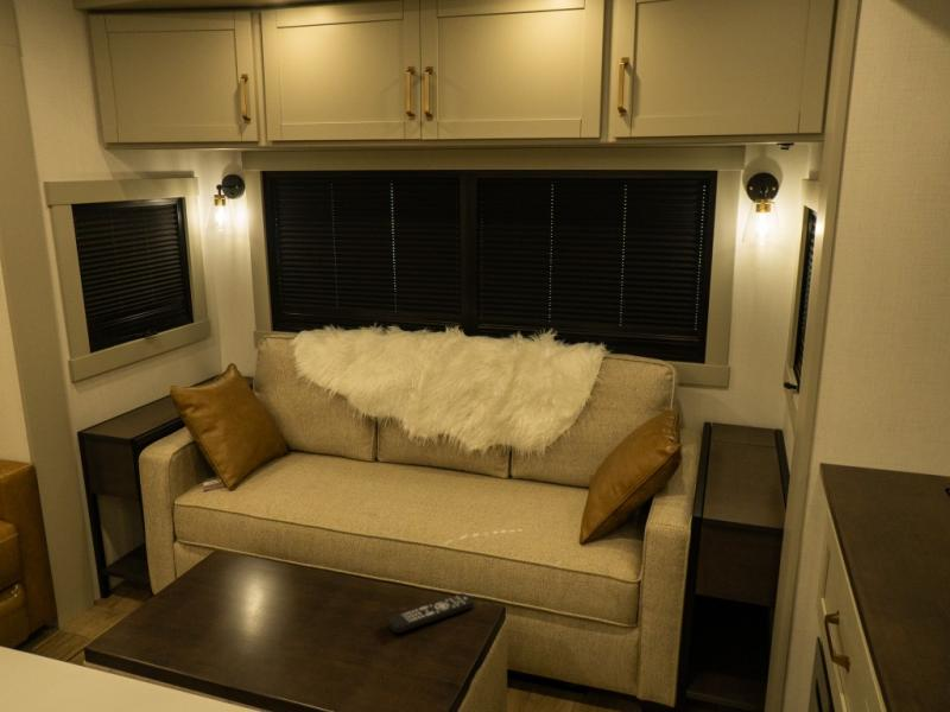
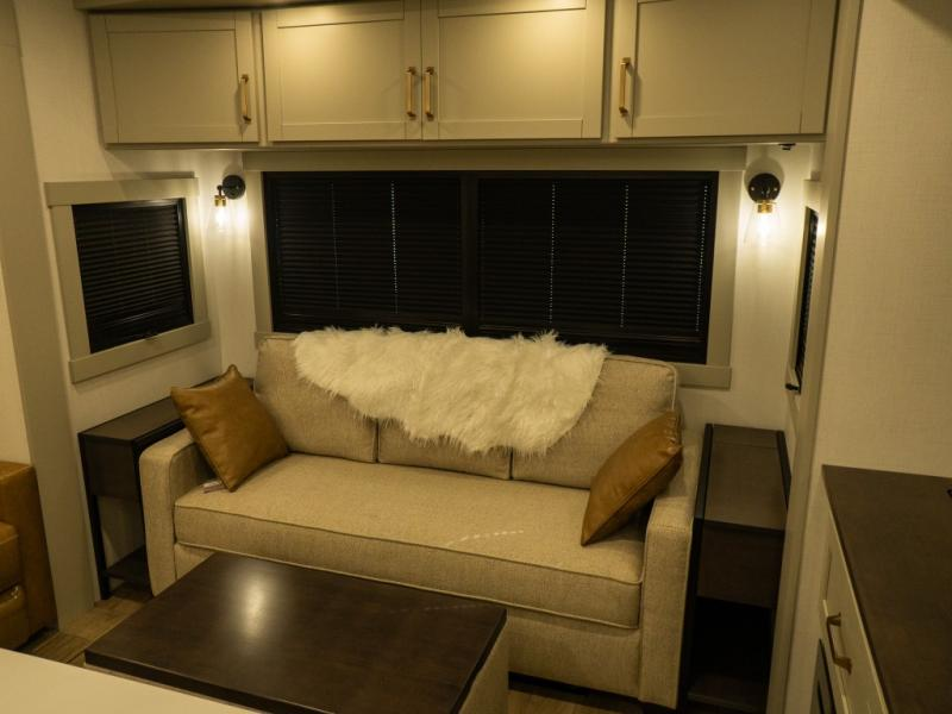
- remote control [386,592,476,635]
